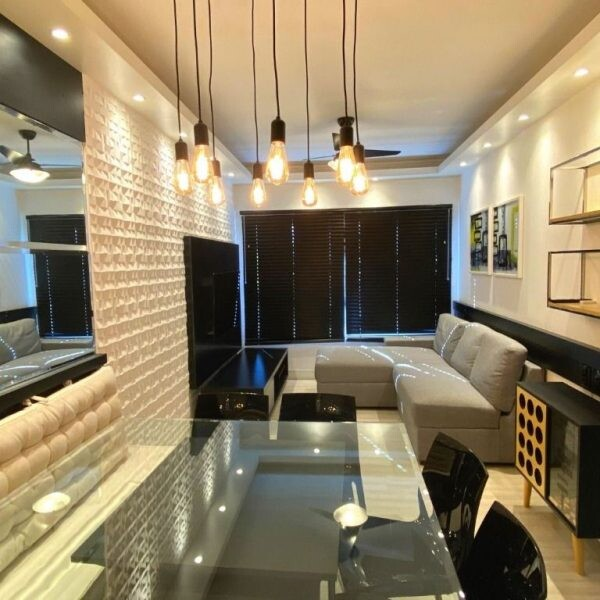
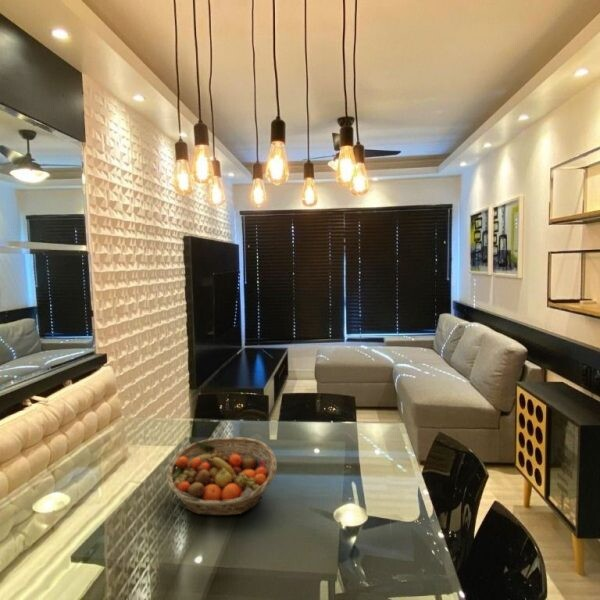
+ fruit basket [165,436,278,517]
